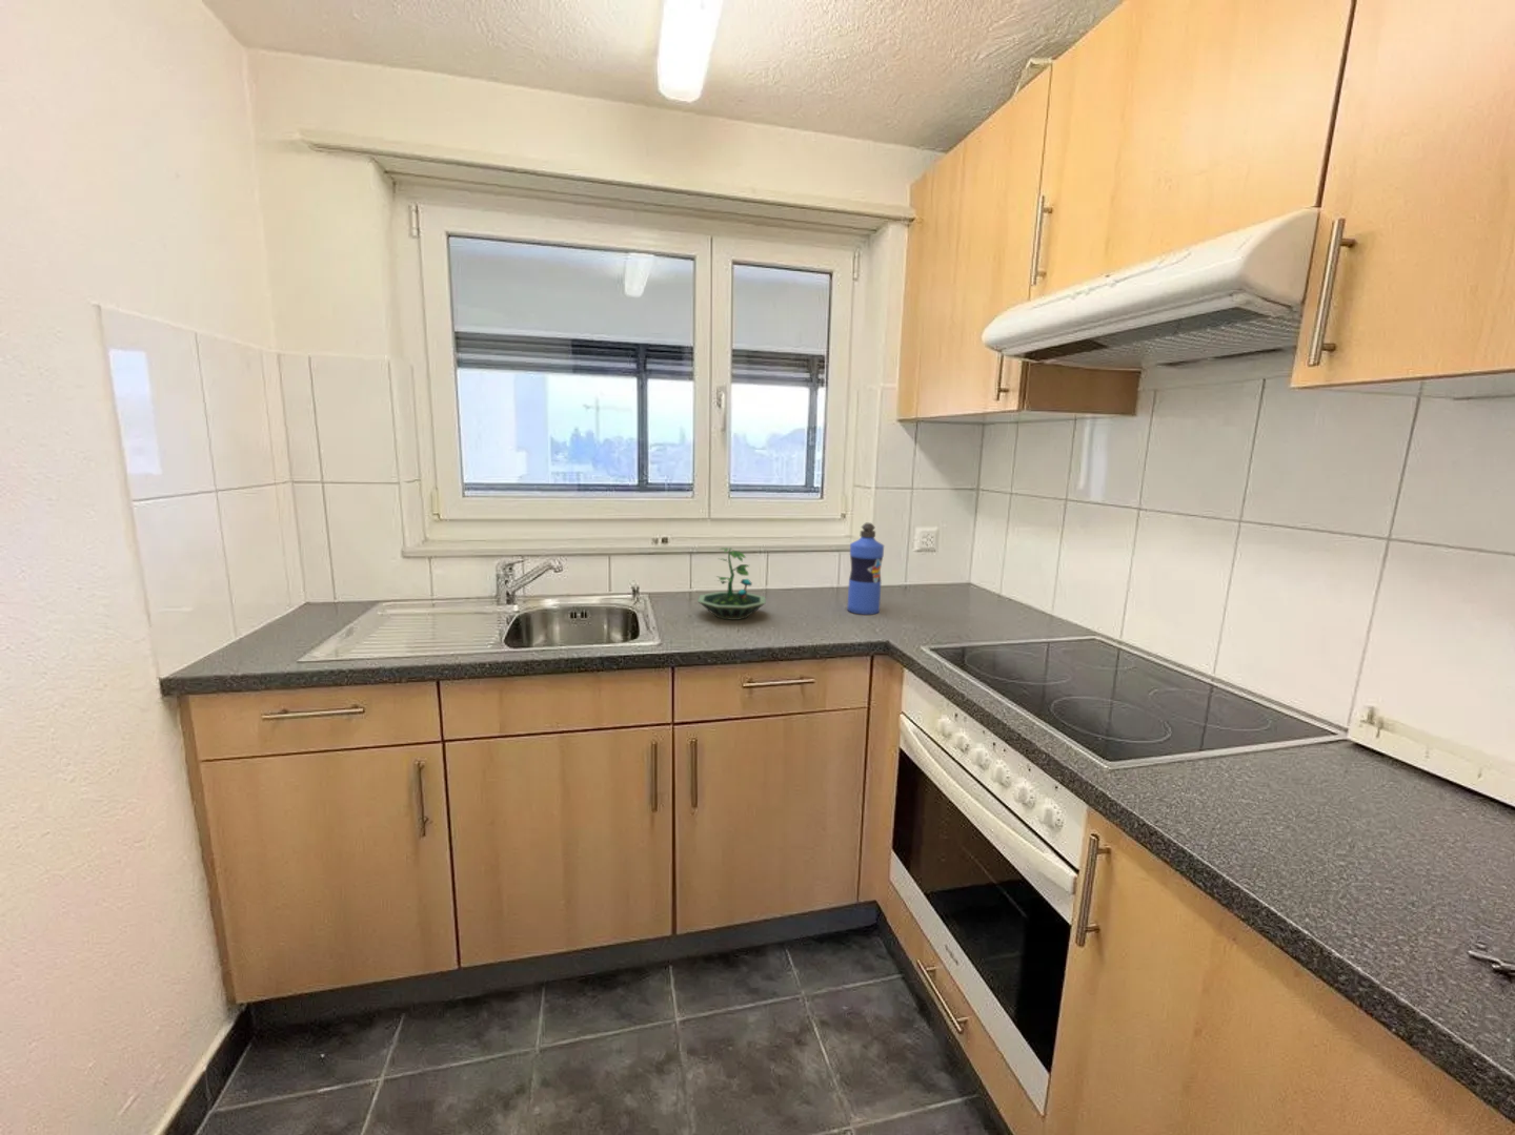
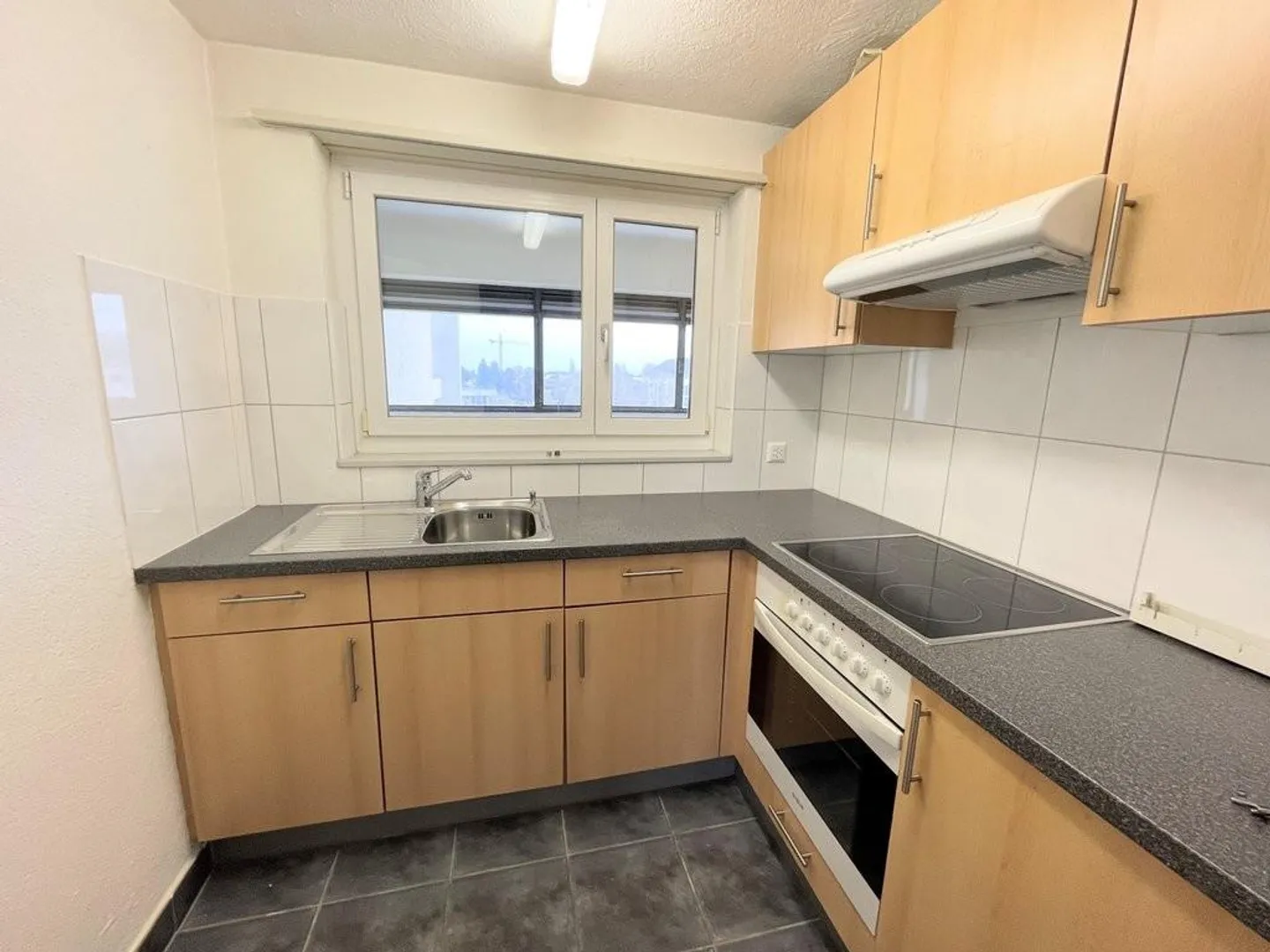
- water bottle [846,522,885,616]
- terrarium [697,546,767,621]
